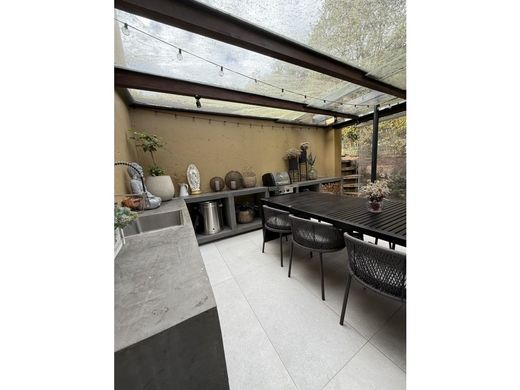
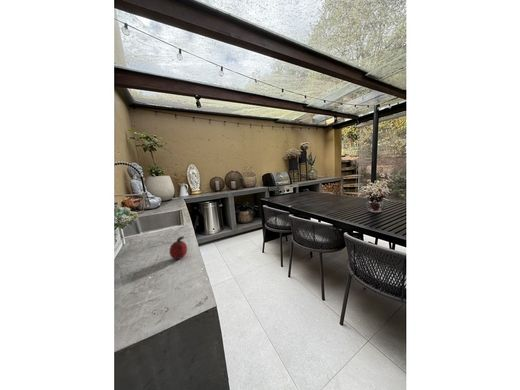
+ fruit [169,235,188,260]
